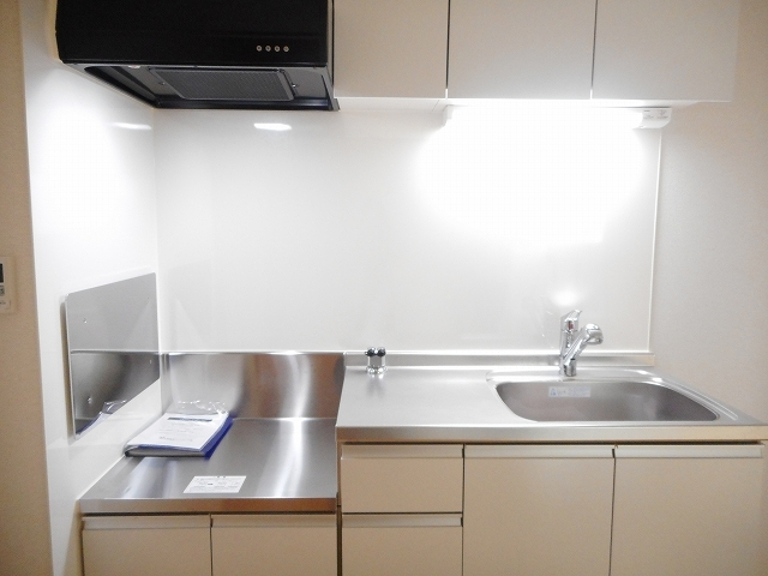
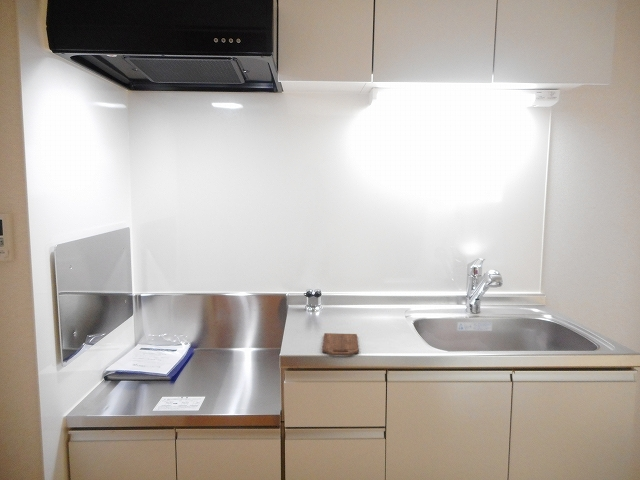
+ cutting board [321,332,360,357]
